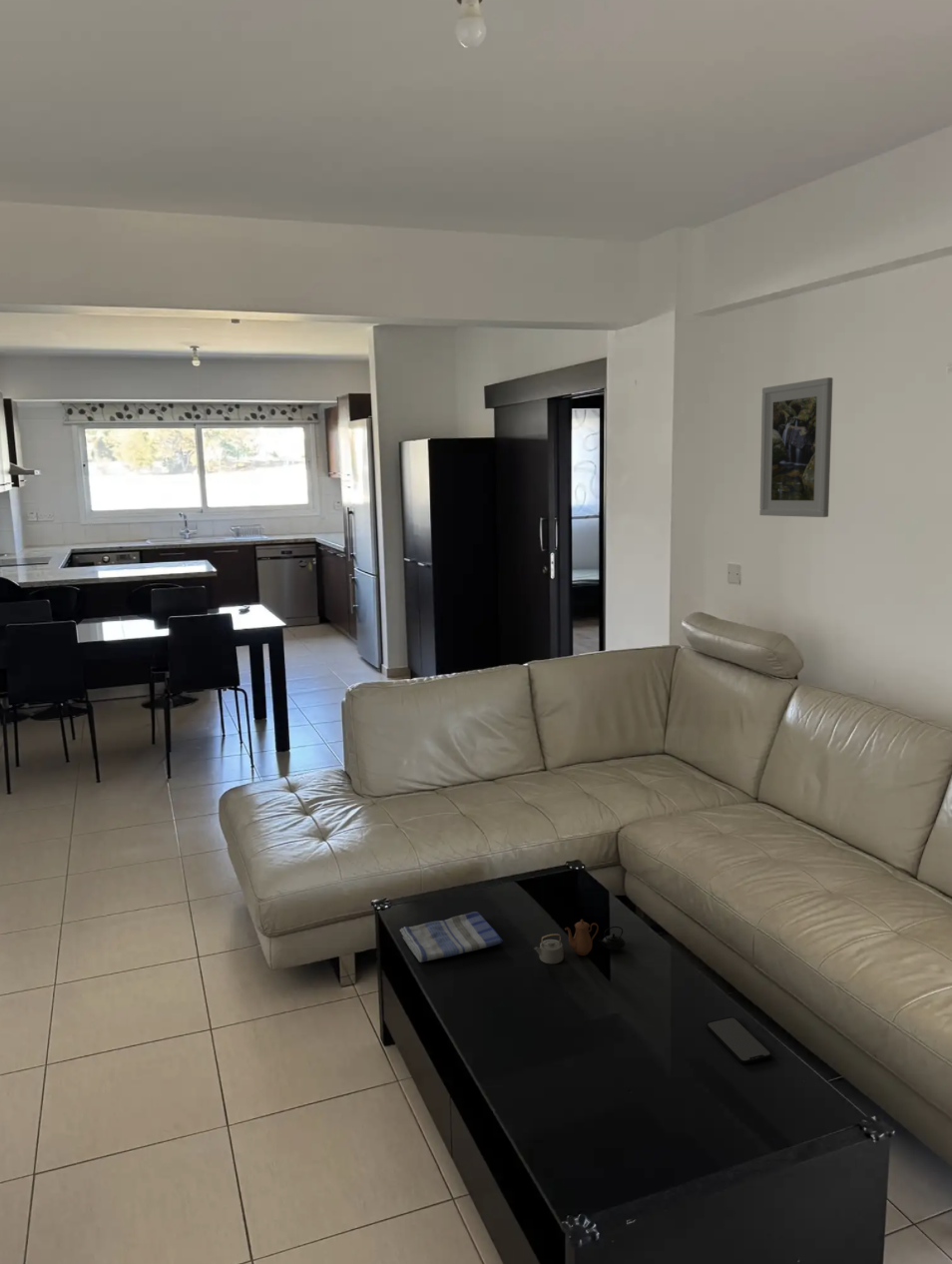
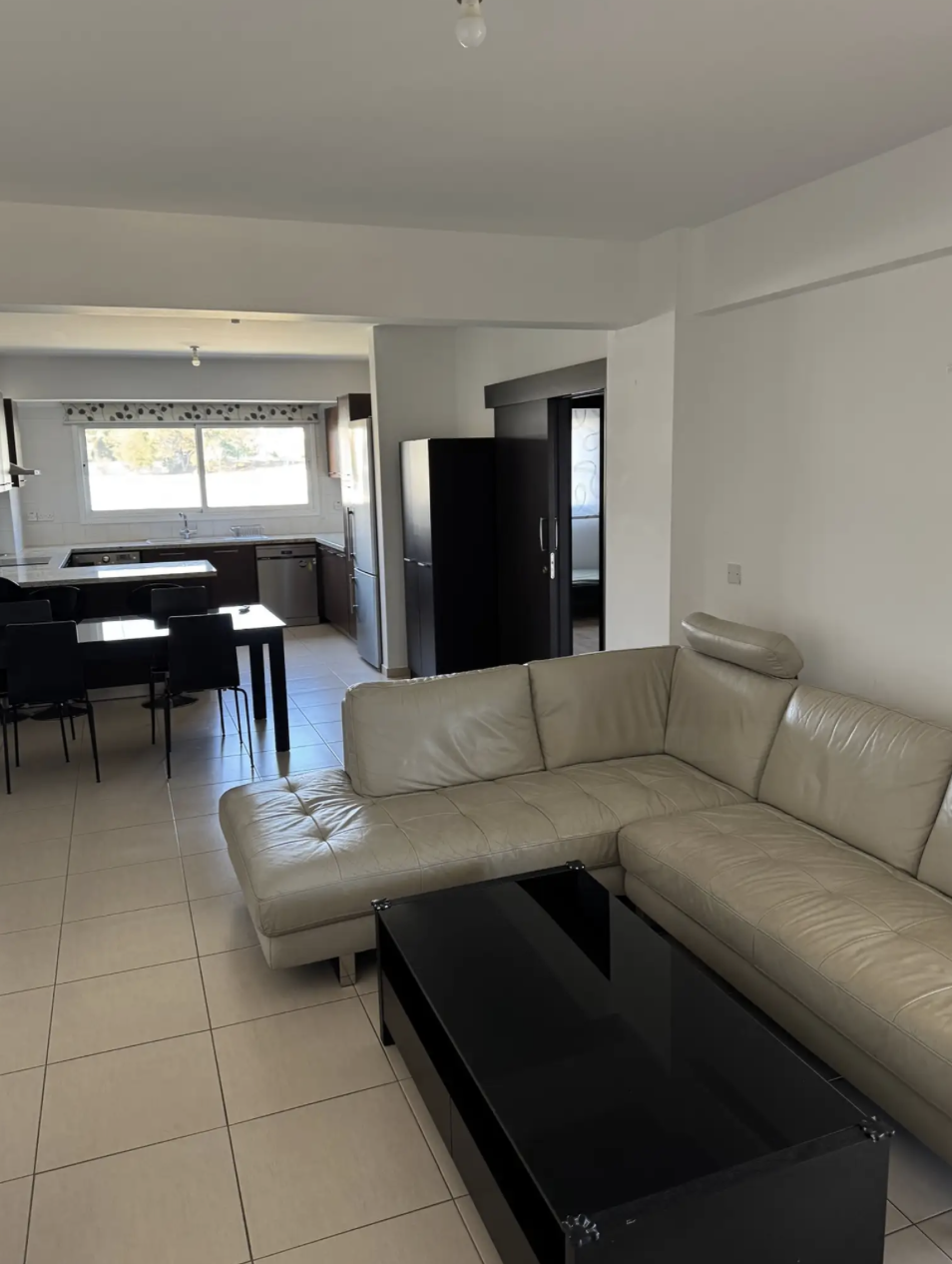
- teapot [534,919,627,964]
- smartphone [706,1016,772,1065]
- dish towel [399,911,504,963]
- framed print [758,376,834,518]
